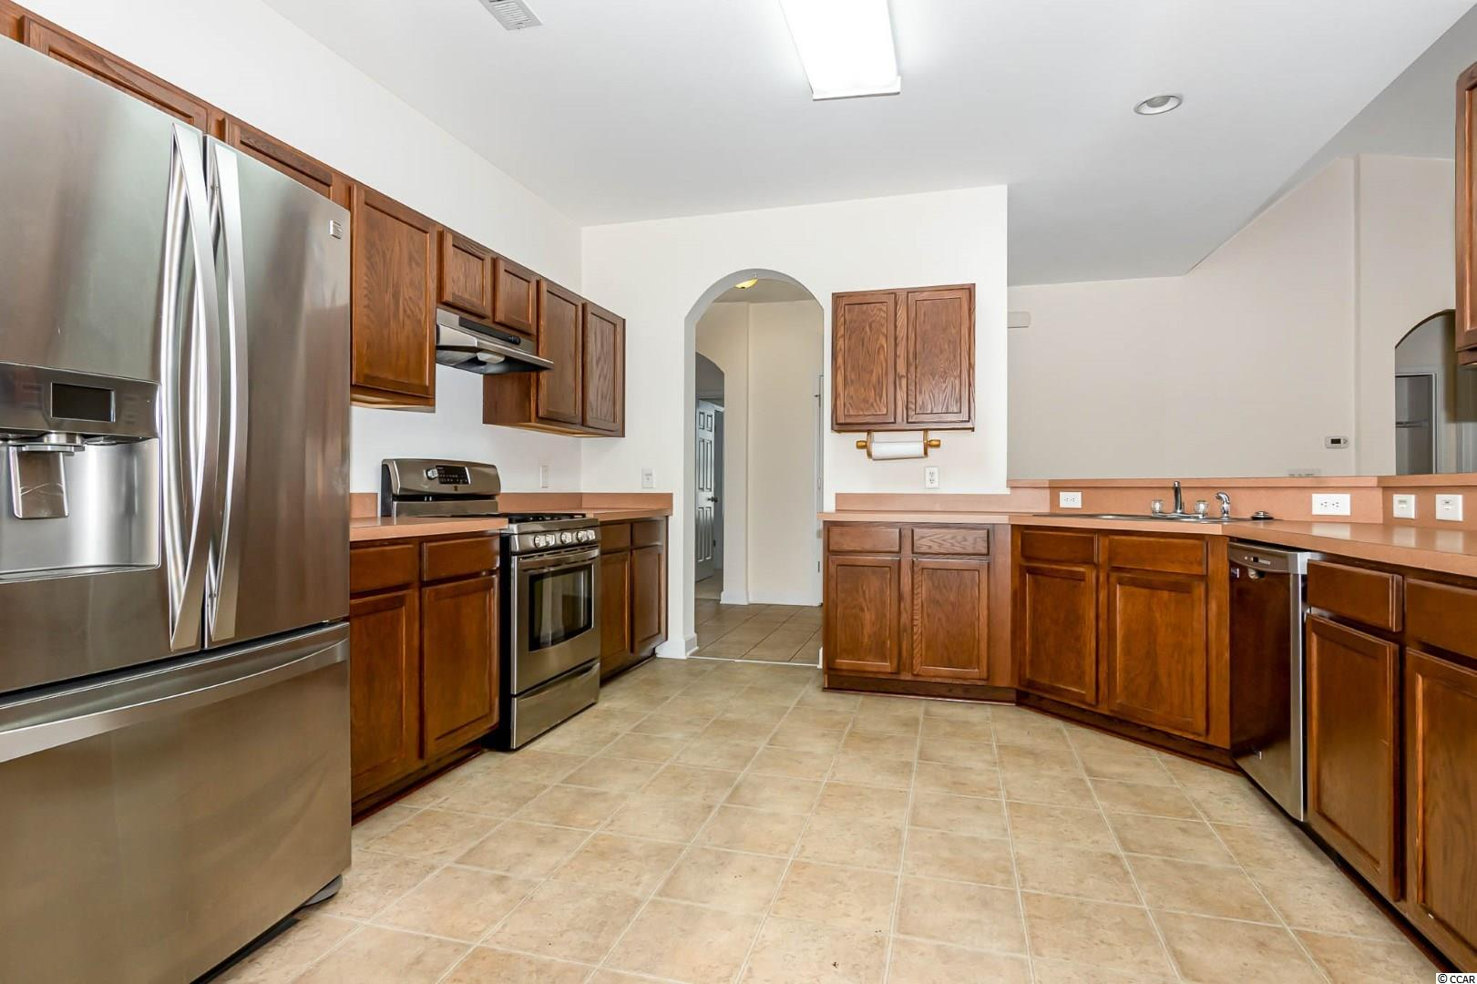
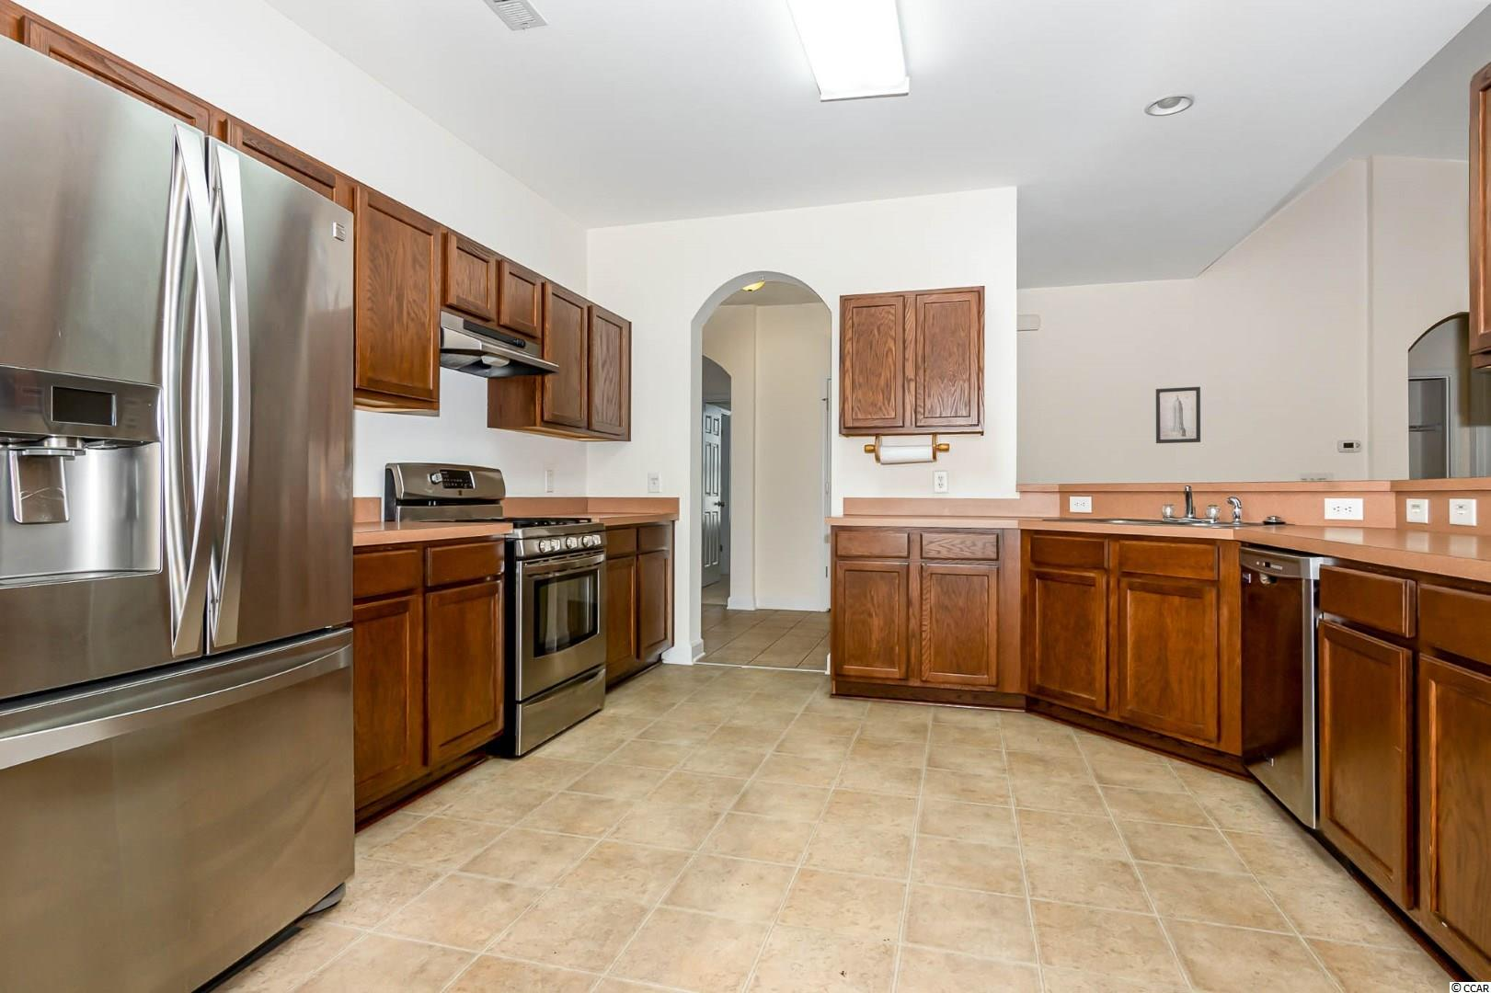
+ wall art [1155,386,1202,444]
